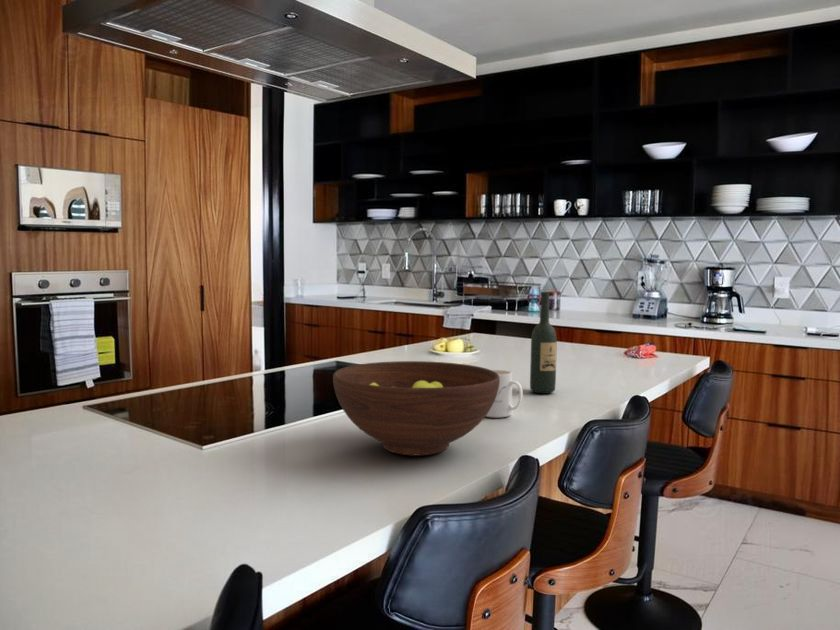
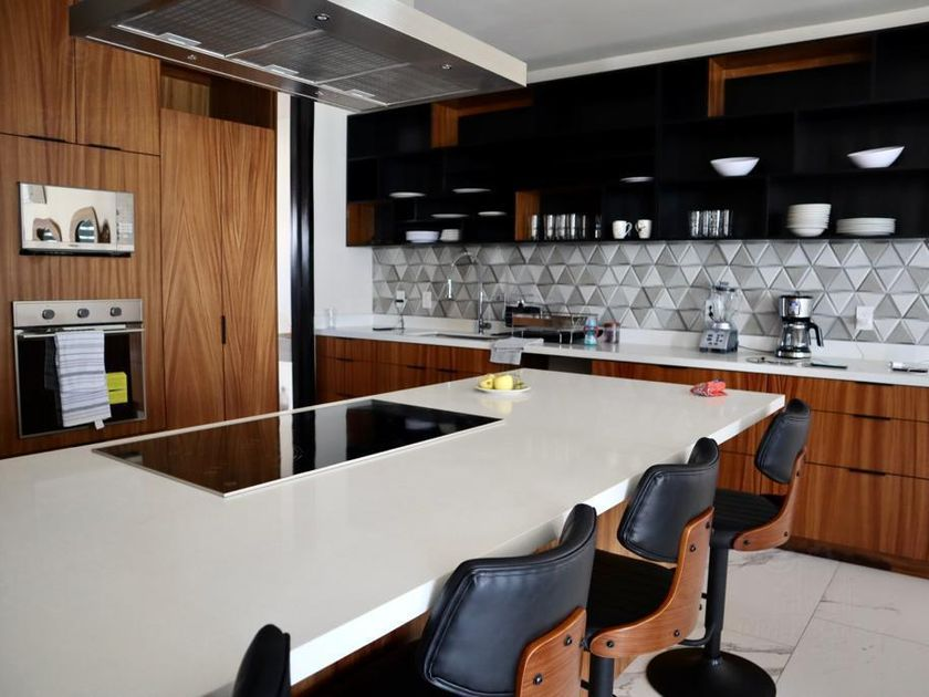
- wine bottle [529,291,558,394]
- fruit bowl [332,360,500,457]
- mug [485,368,524,419]
